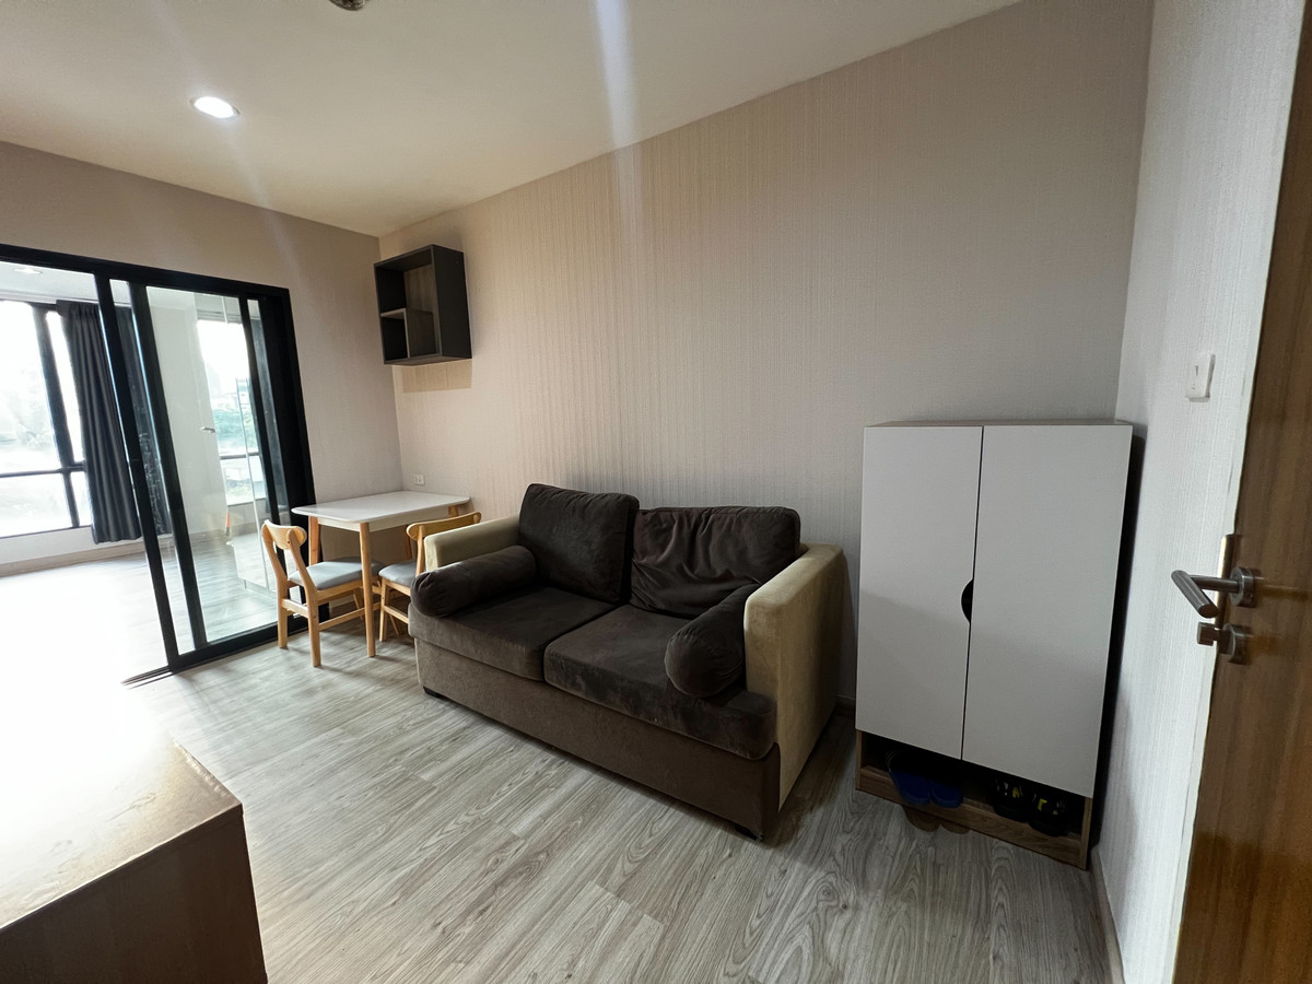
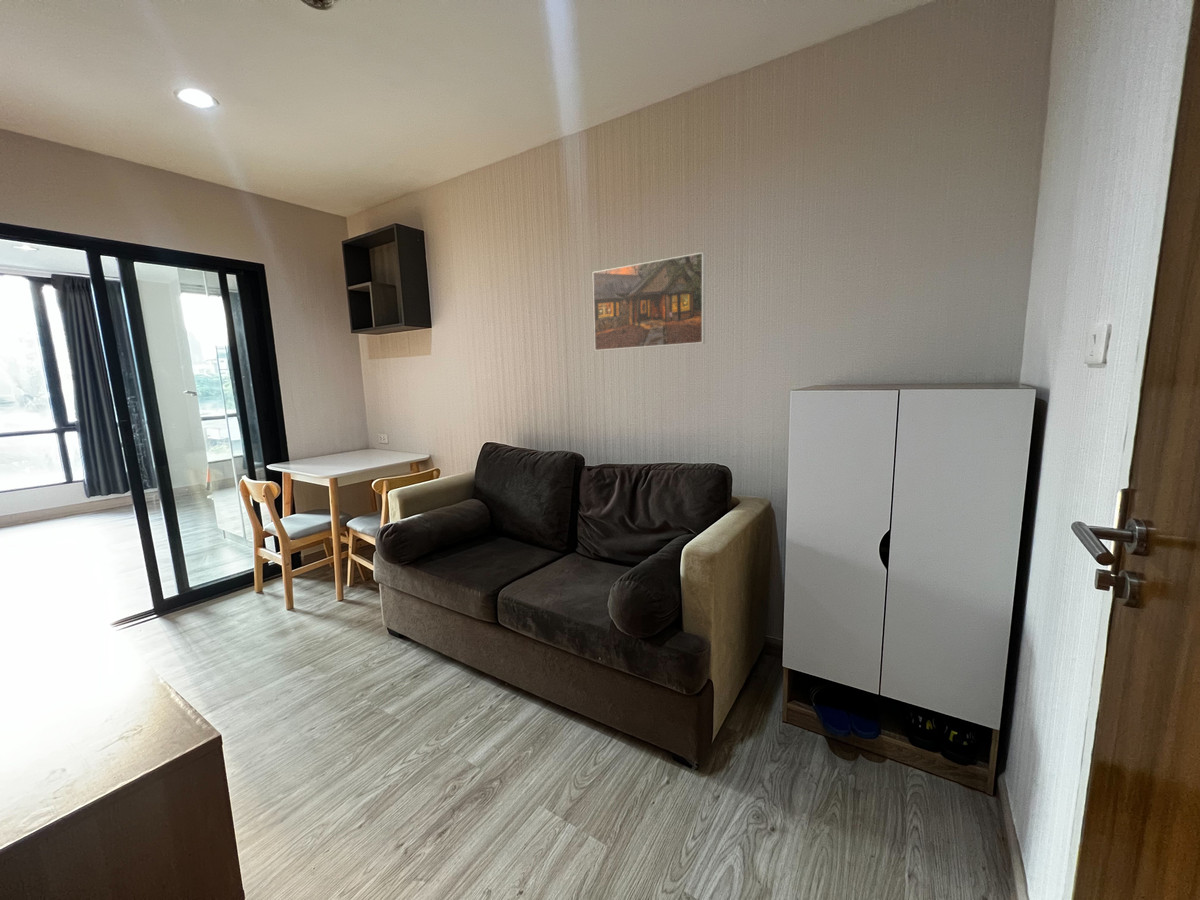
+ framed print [592,251,706,352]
